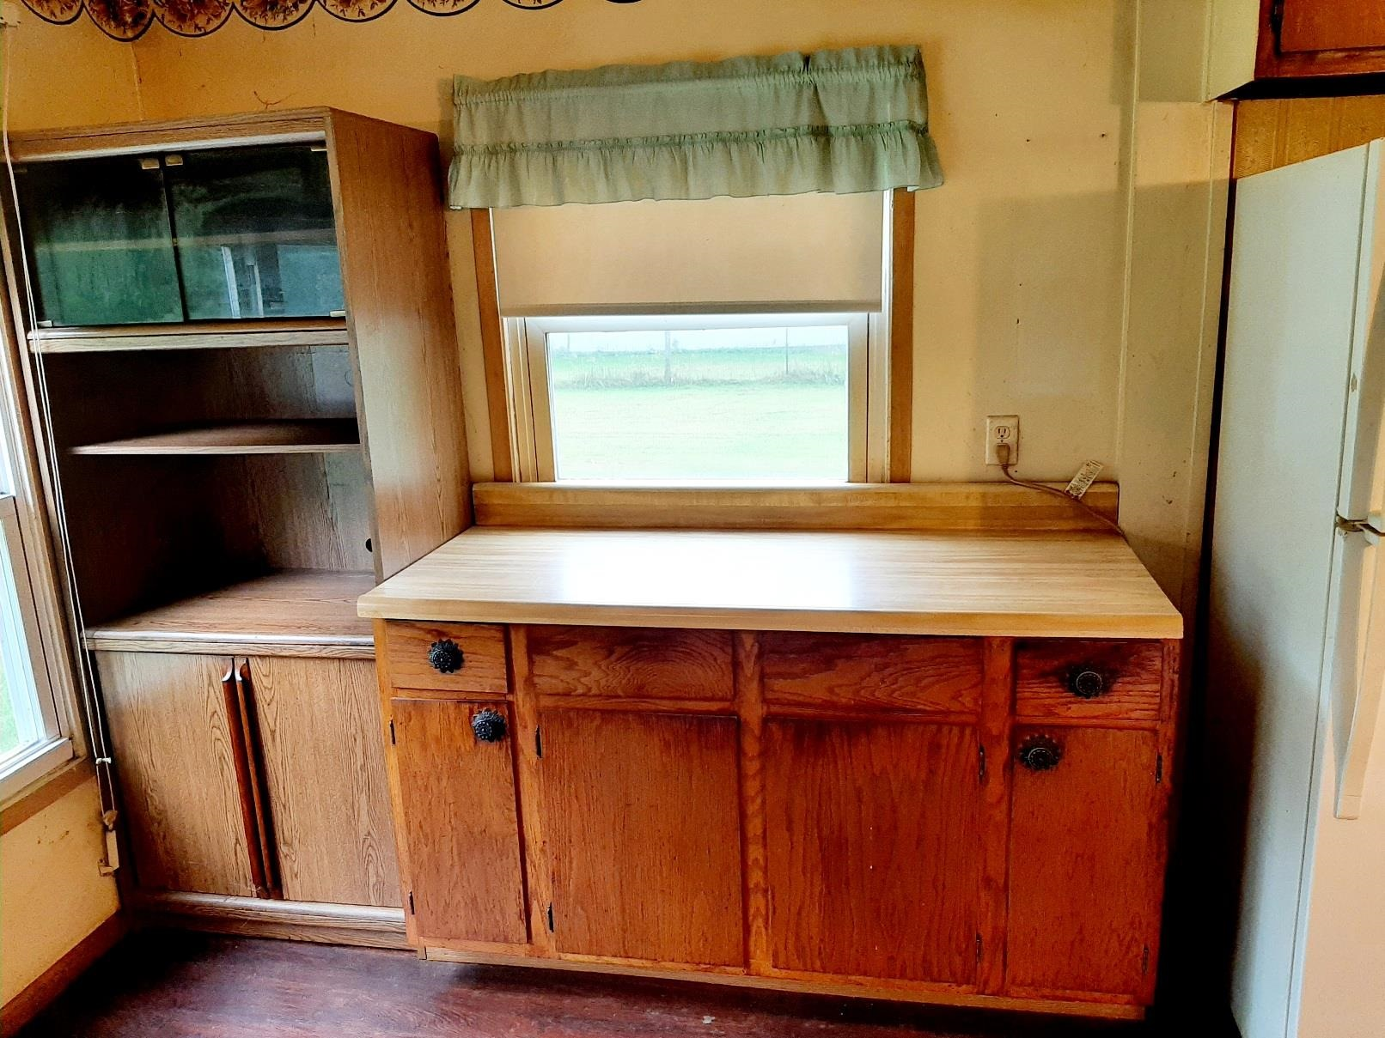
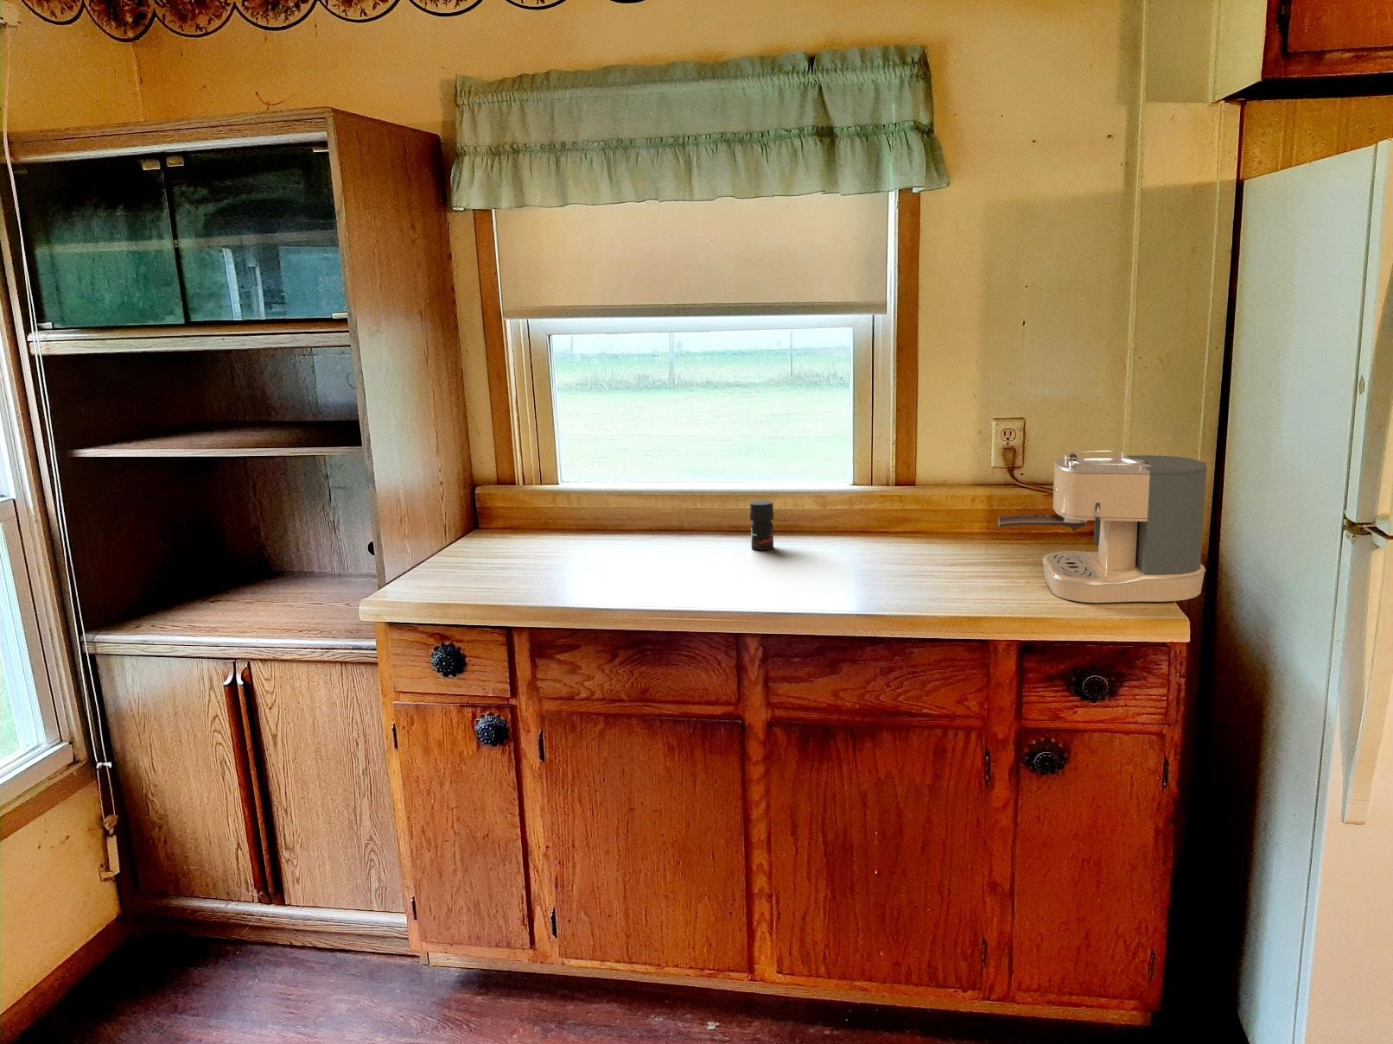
+ coffee maker [997,450,1208,603]
+ jar [749,500,774,551]
